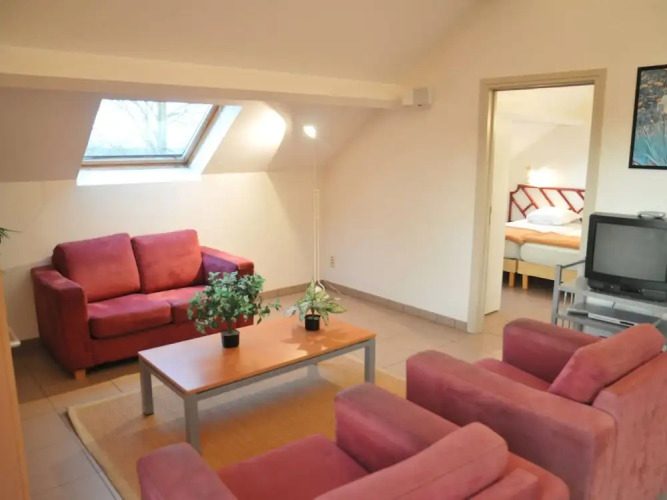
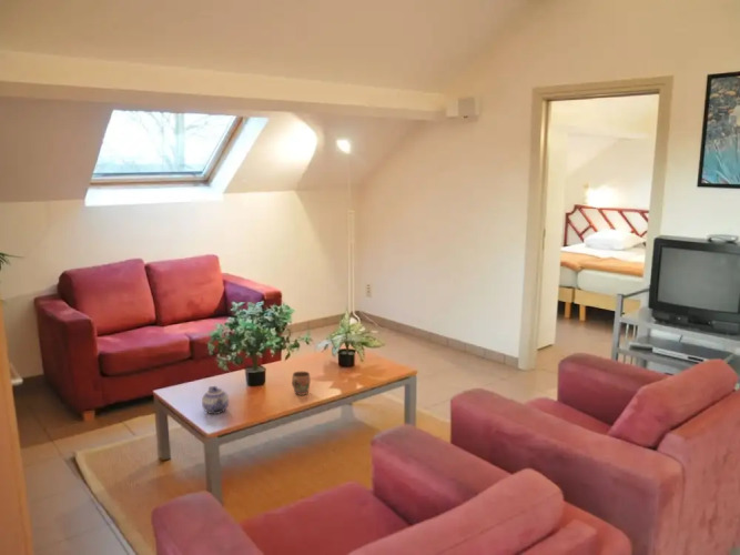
+ teapot [201,385,230,415]
+ mug [291,371,312,396]
